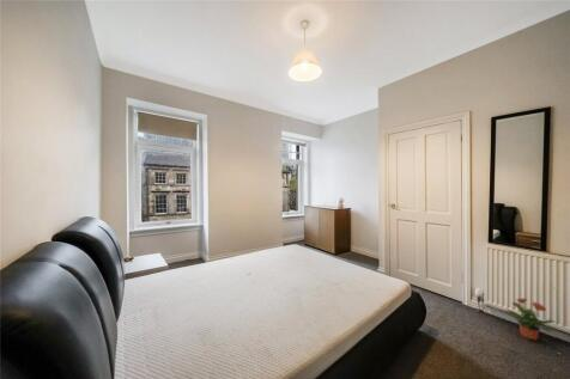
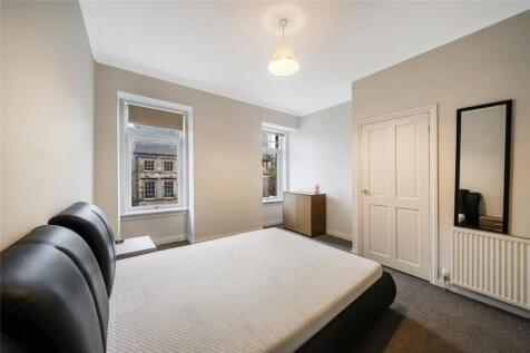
- potted plant [505,297,557,342]
